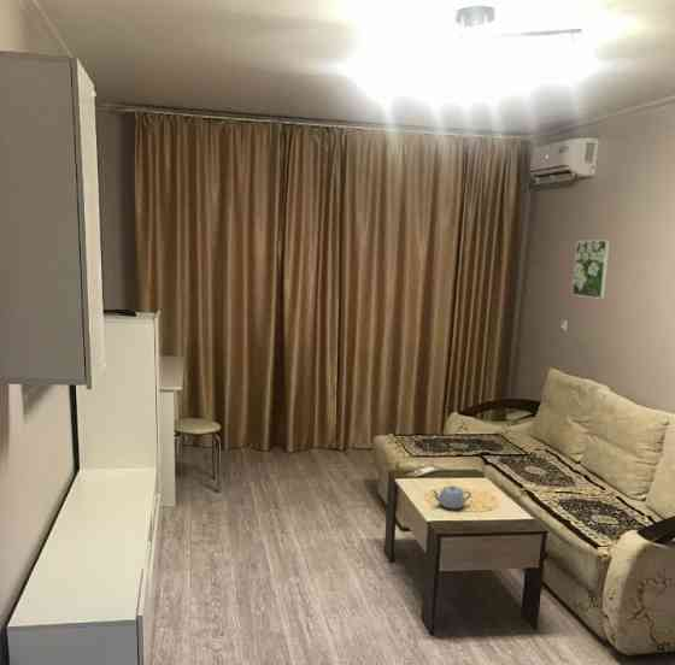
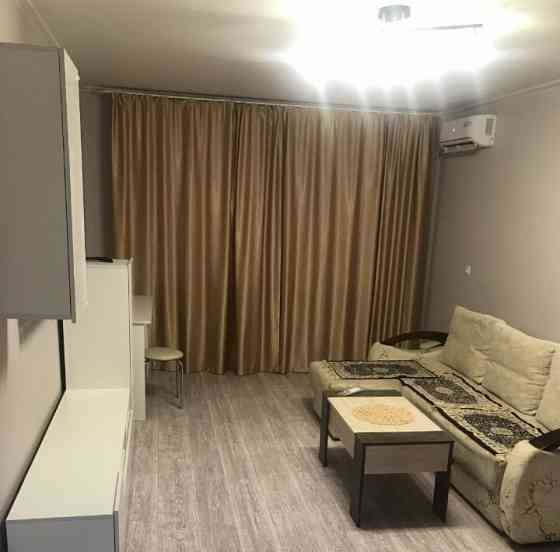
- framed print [571,240,611,300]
- teapot [430,484,472,510]
